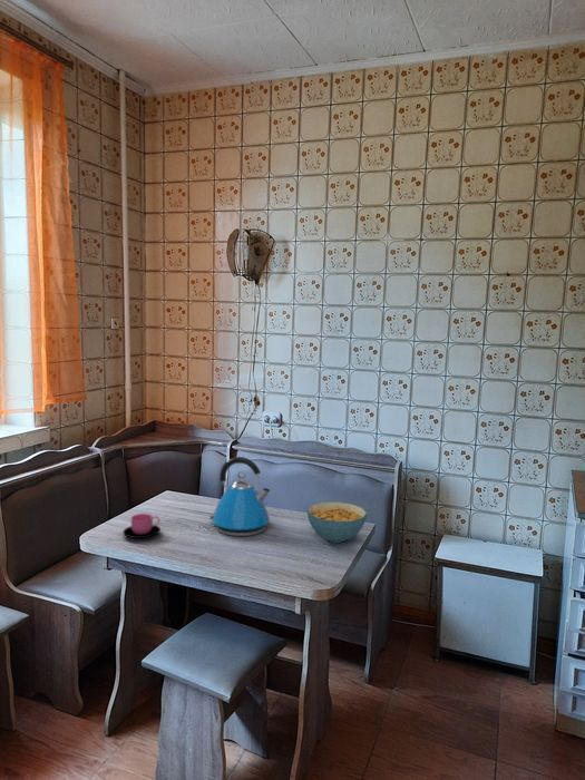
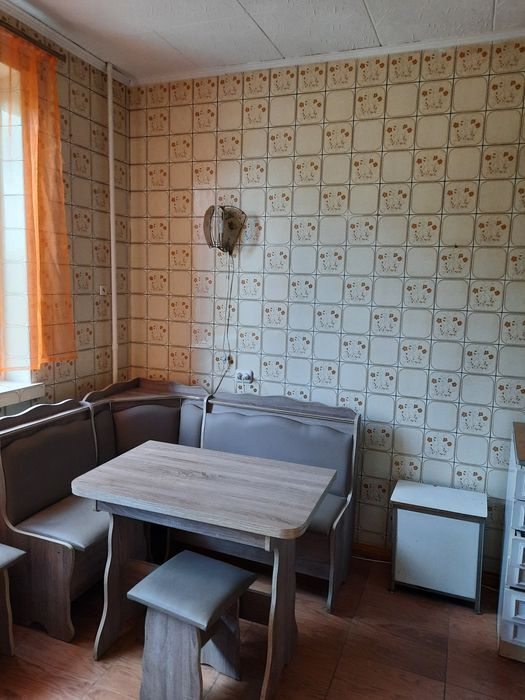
- kettle [207,456,272,537]
- cereal bowl [306,501,368,544]
- cup [121,513,162,539]
